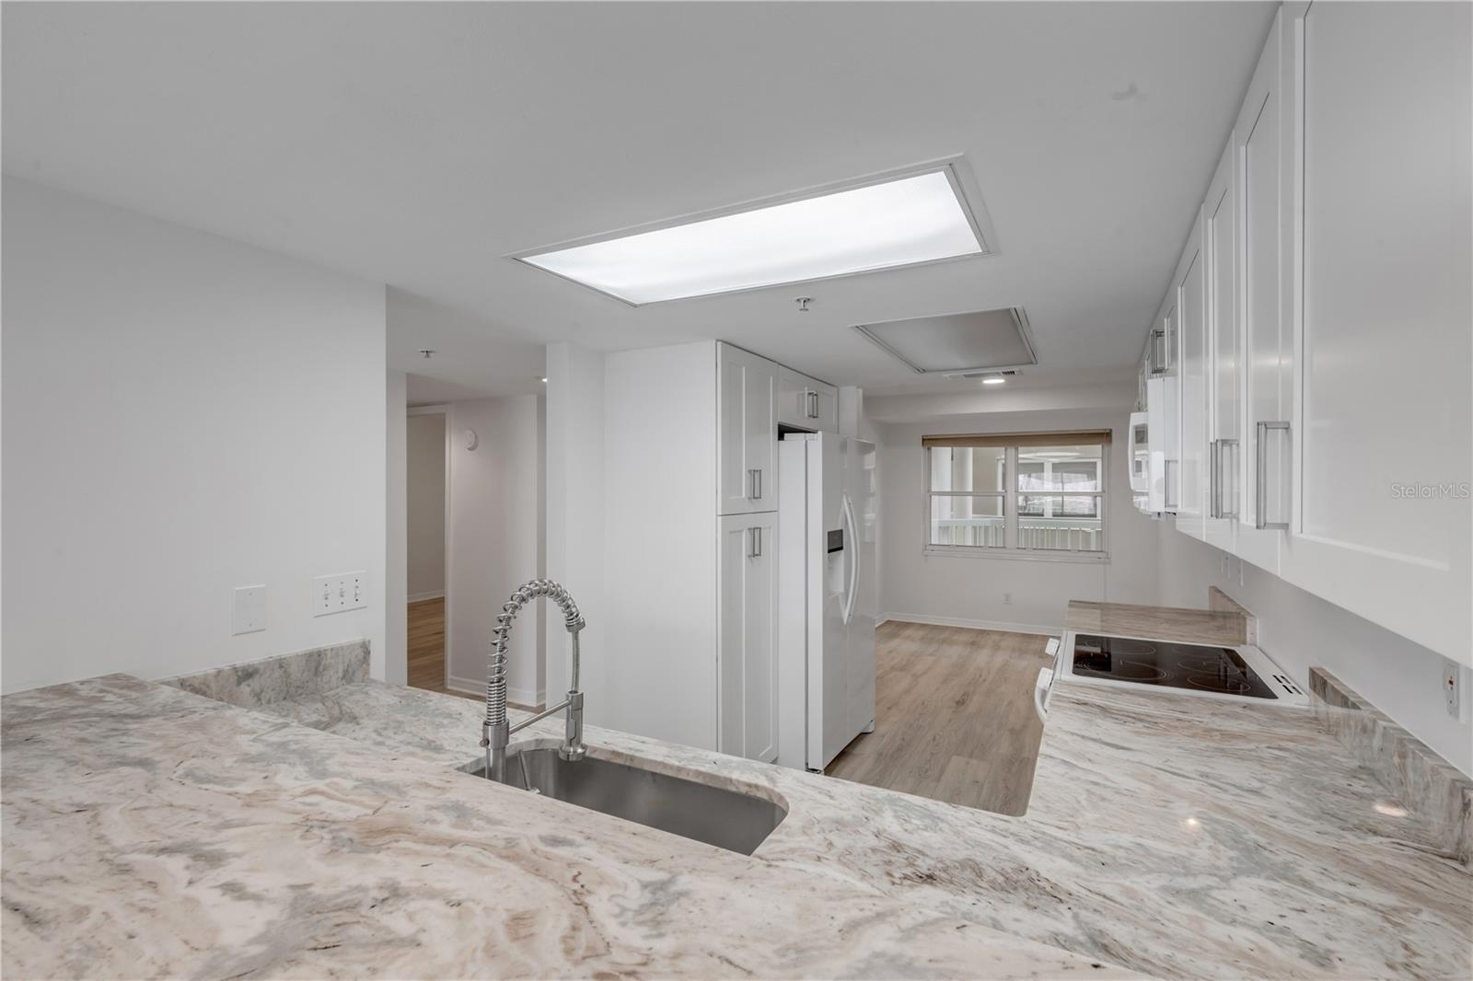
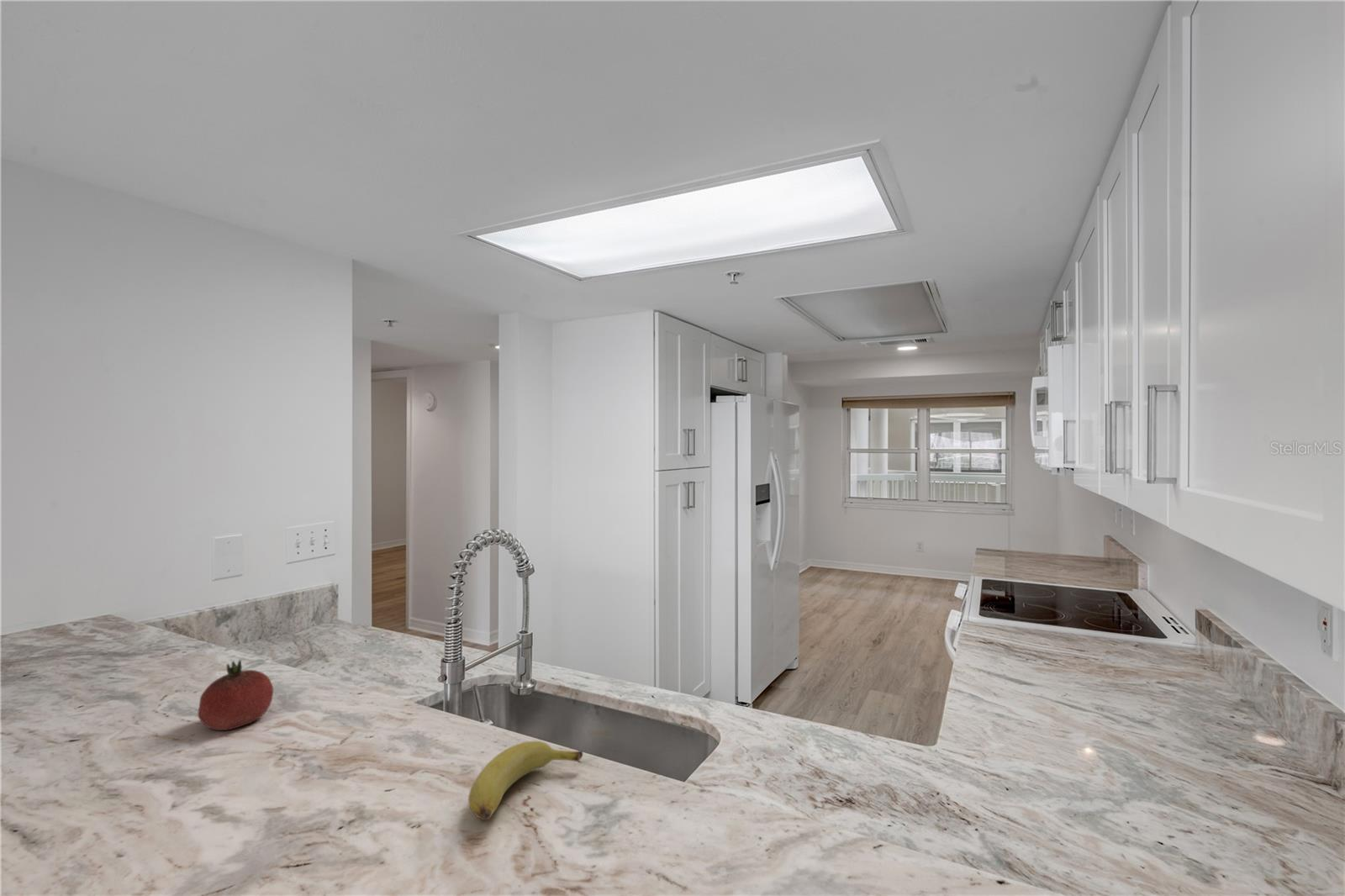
+ banana [467,741,583,821]
+ fruit [197,659,274,731]
